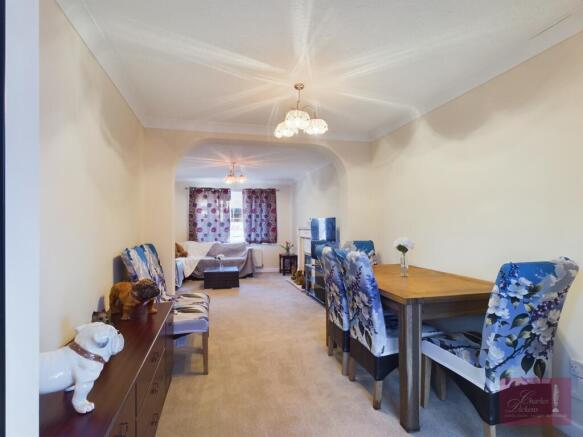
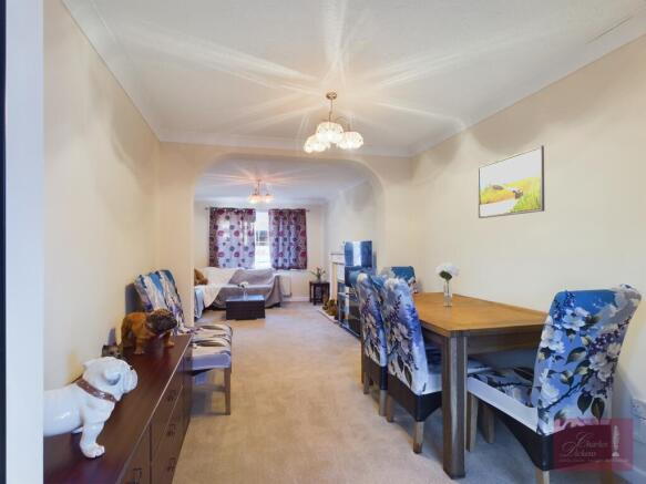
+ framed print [476,144,545,219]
